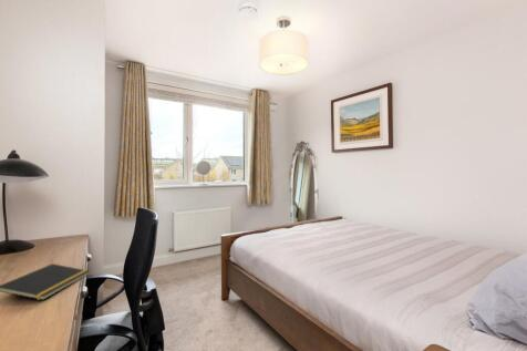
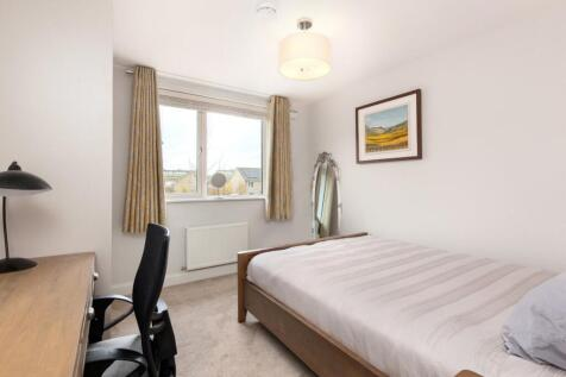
- notepad [0,262,91,301]
